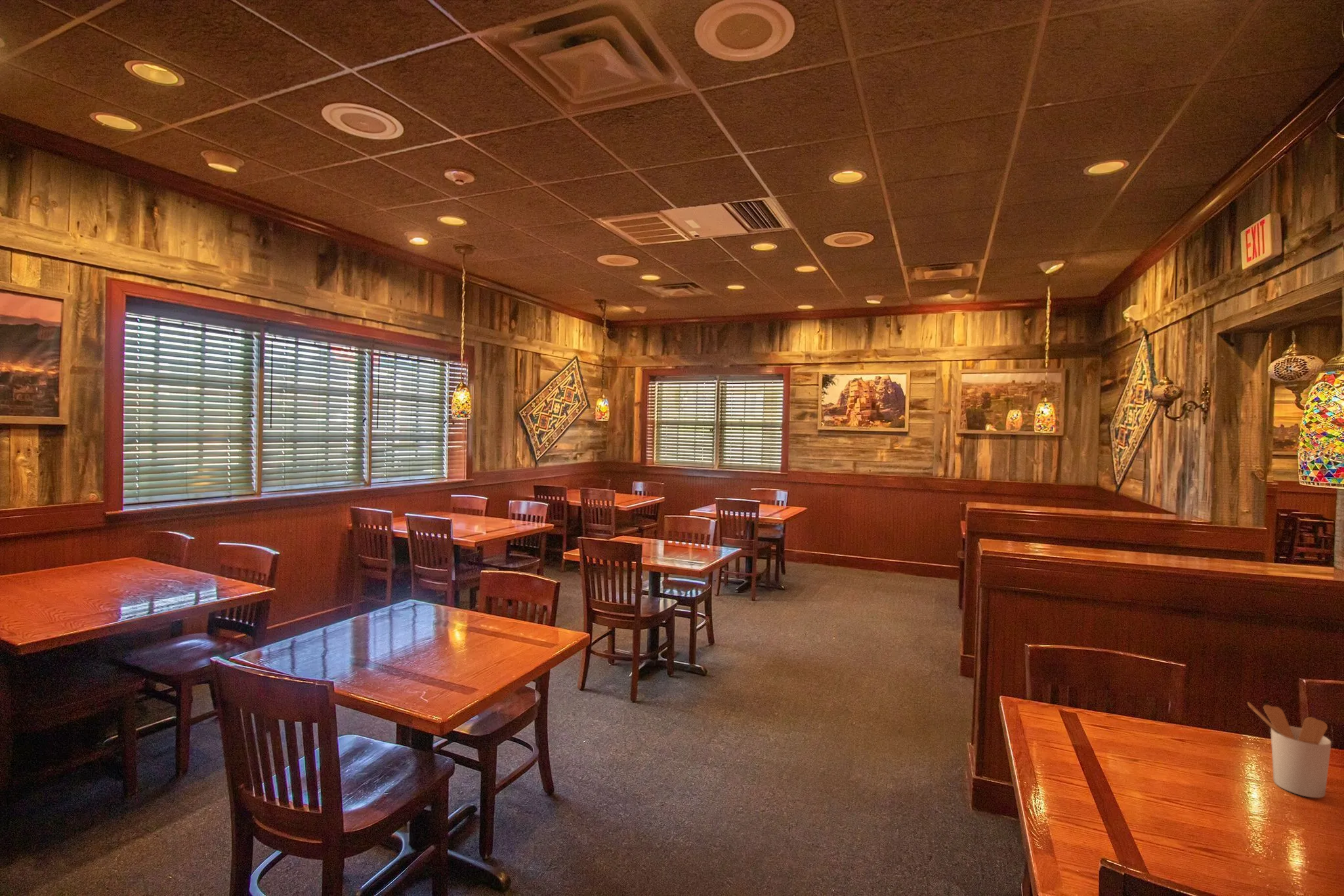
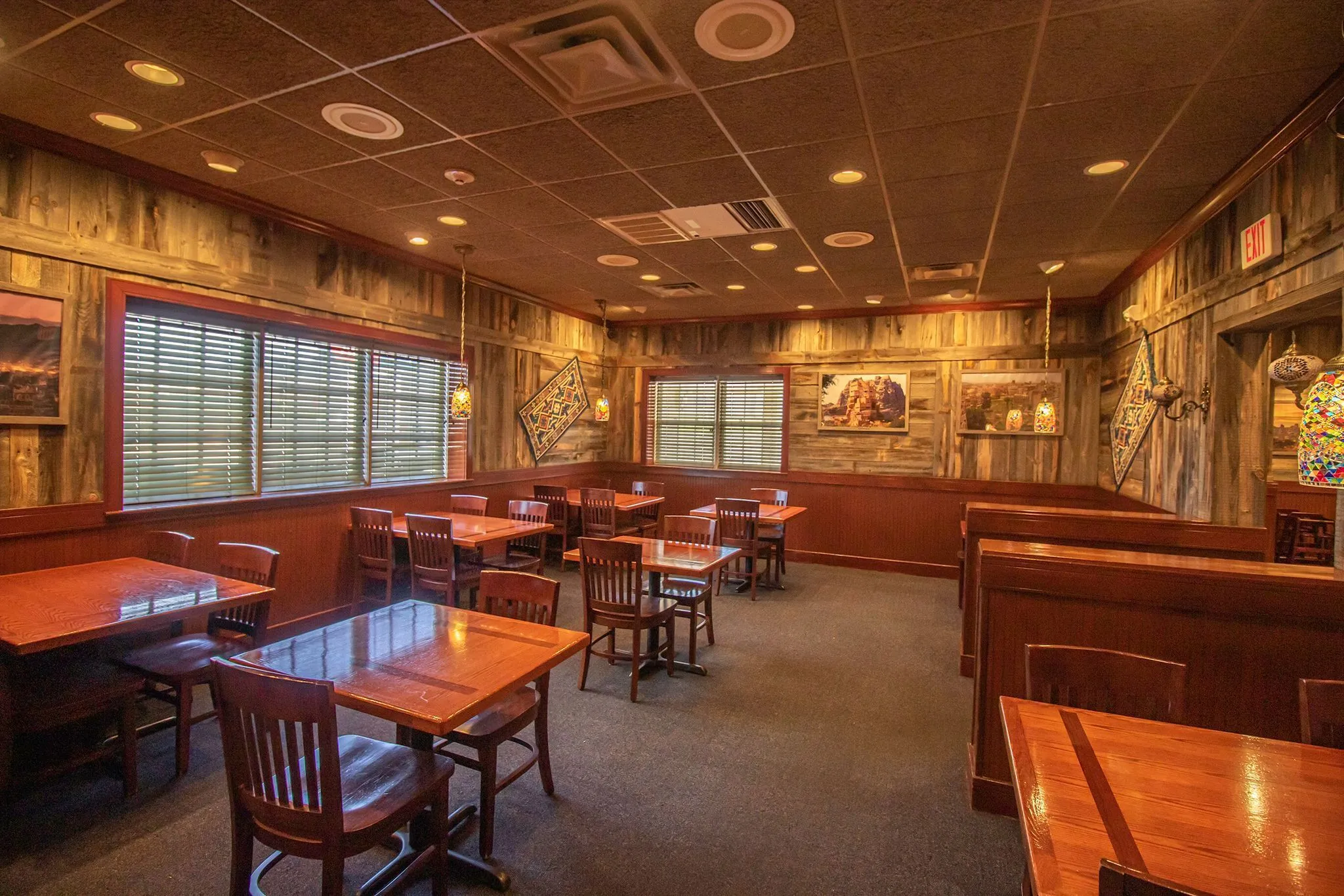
- utensil holder [1247,701,1332,798]
